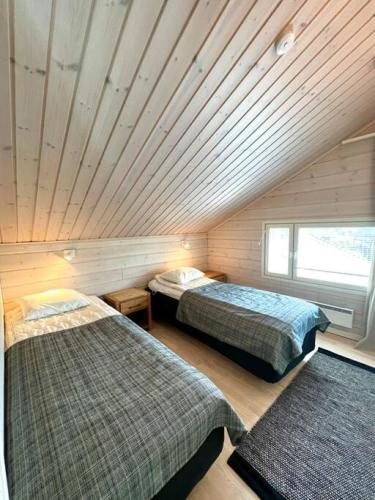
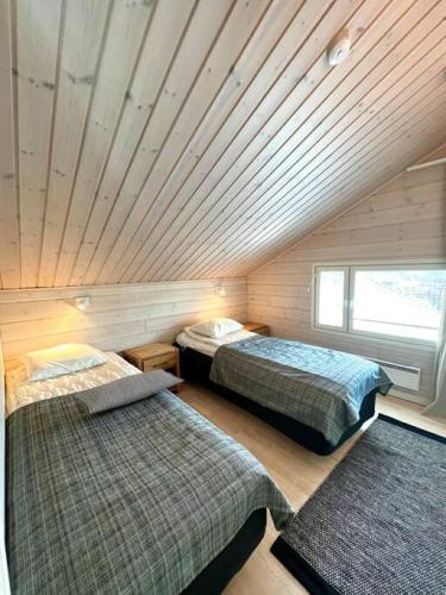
+ pillow [73,368,184,414]
